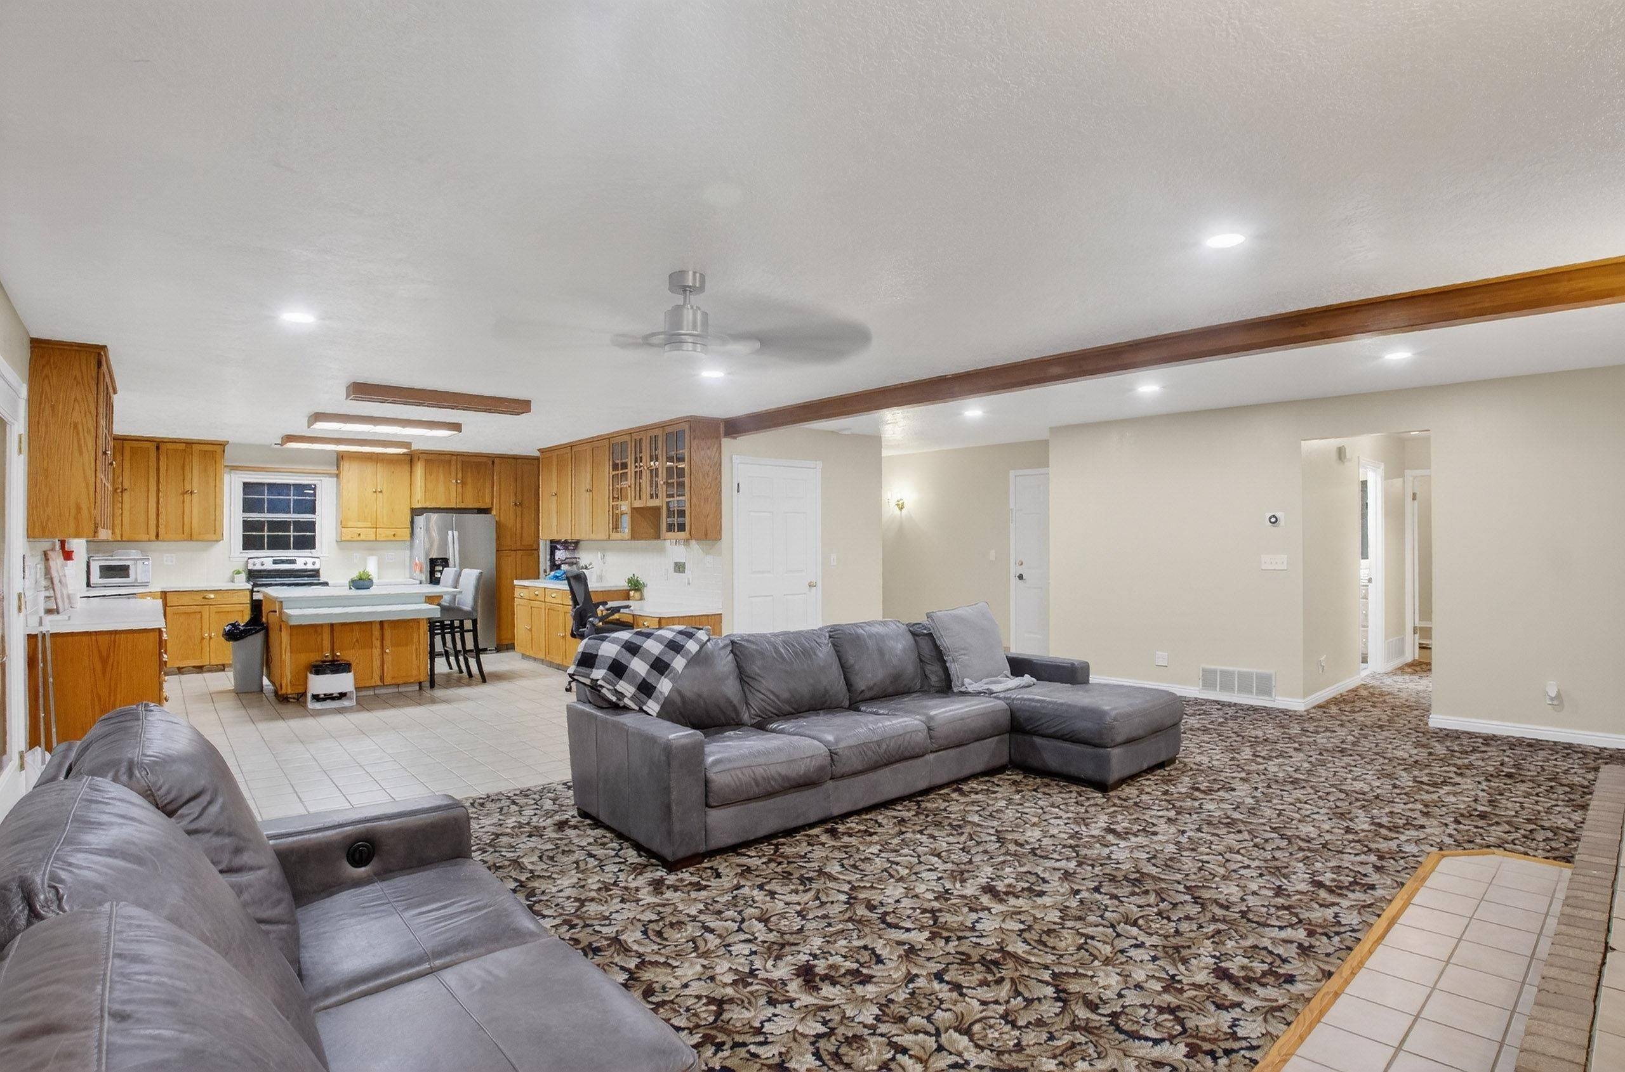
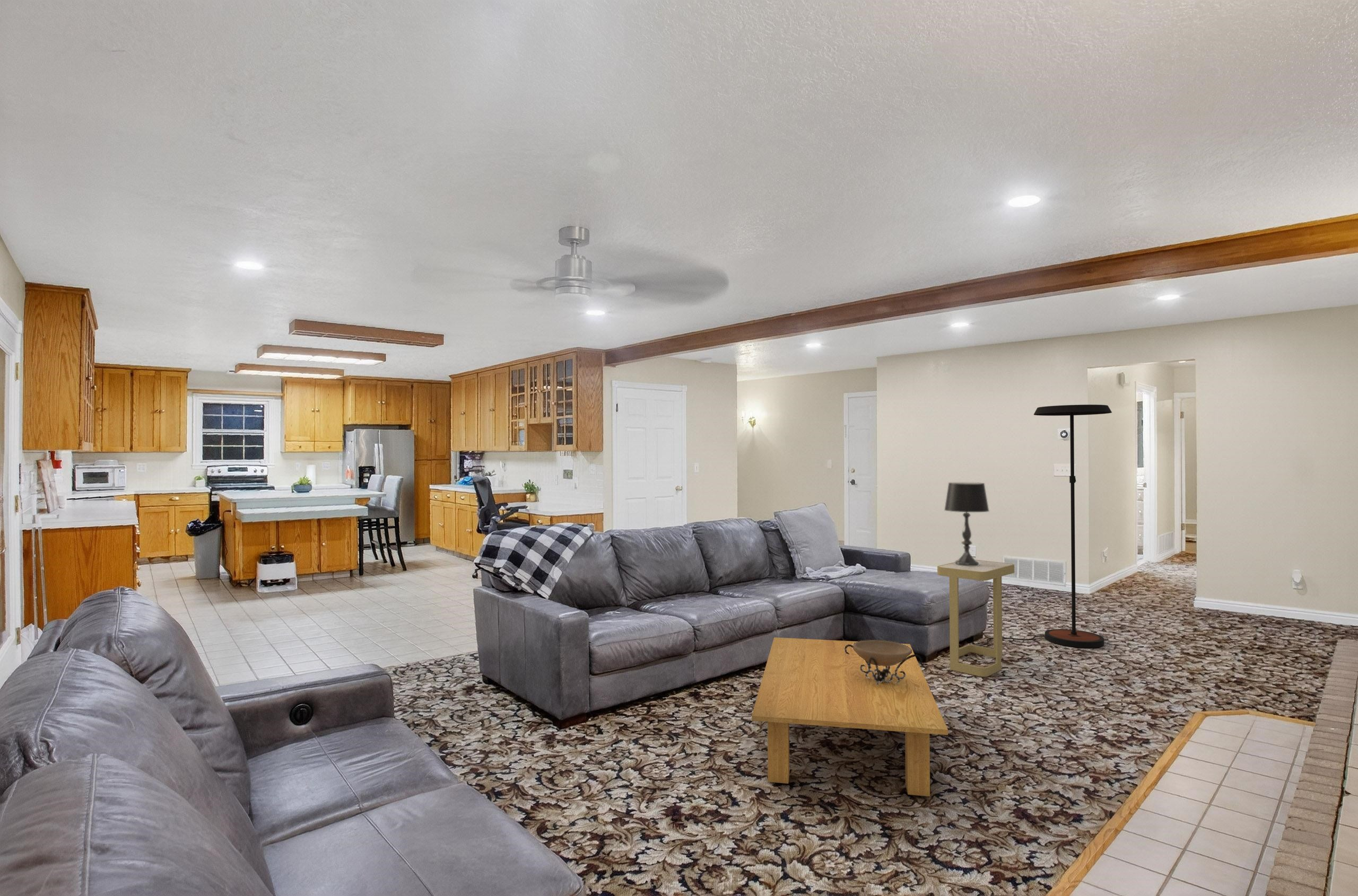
+ floor lamp [973,404,1112,648]
+ decorative bowl [845,639,923,685]
+ coffee table [751,637,948,797]
+ side table [937,559,1015,678]
+ table lamp [944,482,990,566]
